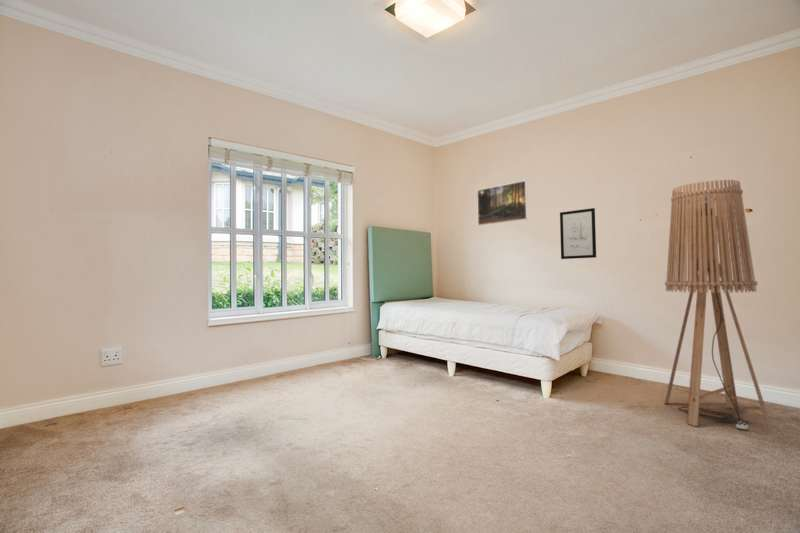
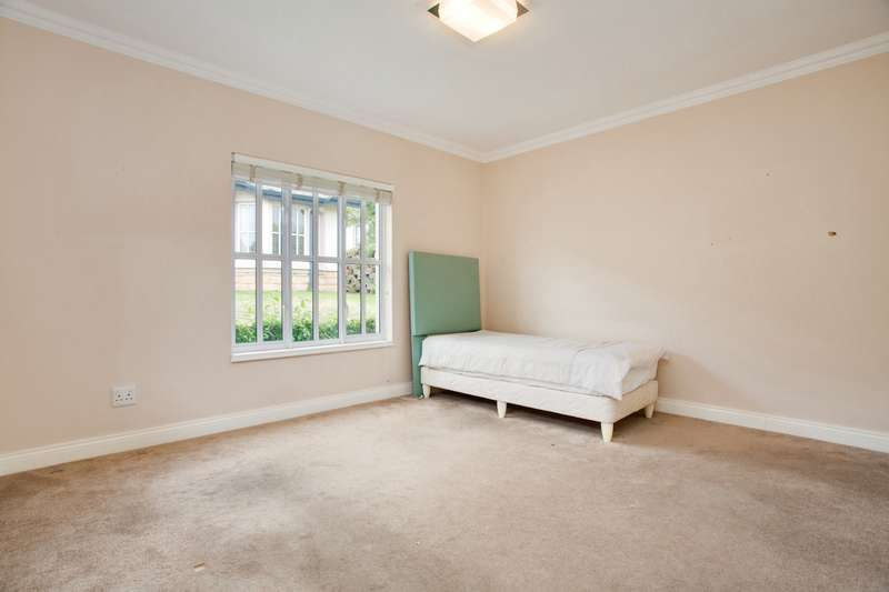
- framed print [476,179,529,226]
- wall art [559,207,597,260]
- floor lamp [663,179,773,432]
